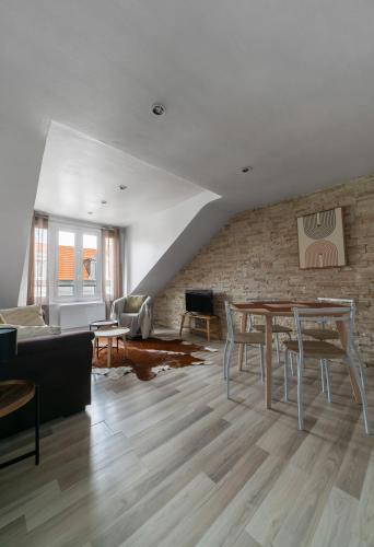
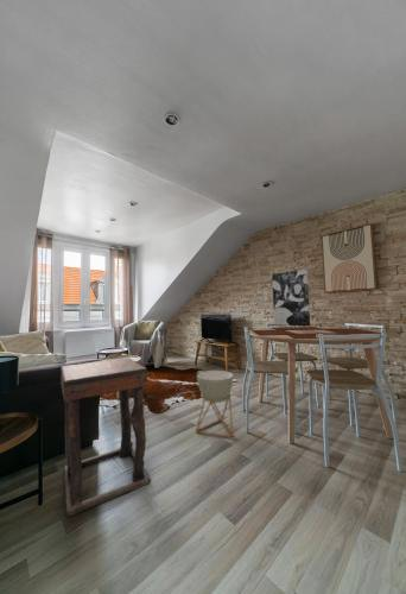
+ side table [59,356,152,518]
+ planter [195,369,235,438]
+ wall art [271,268,311,328]
